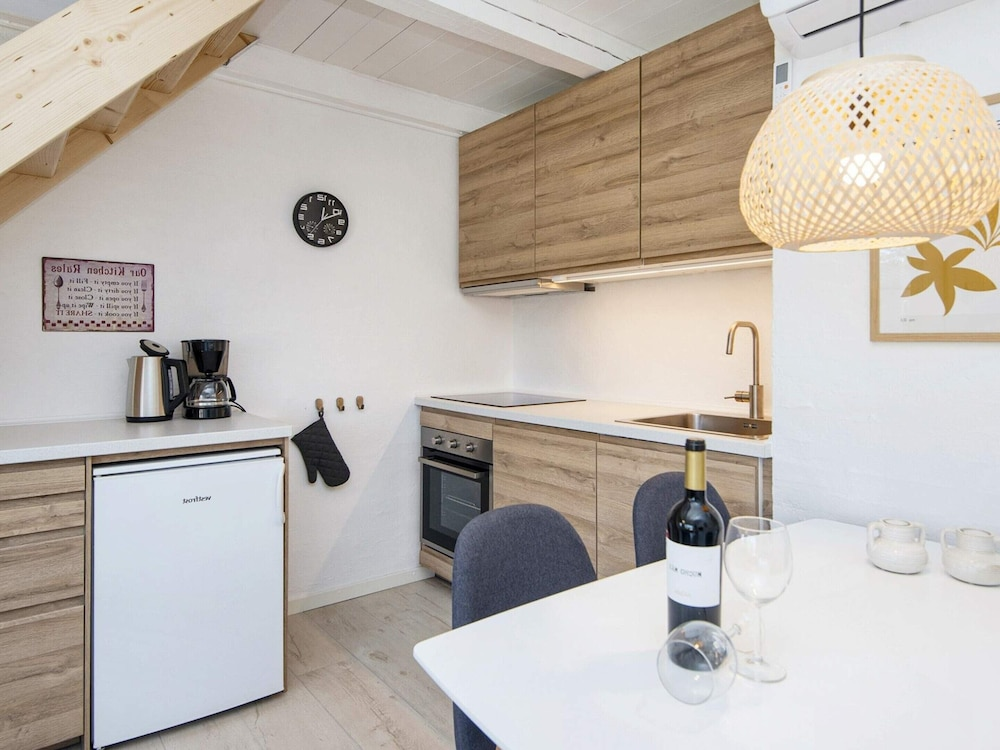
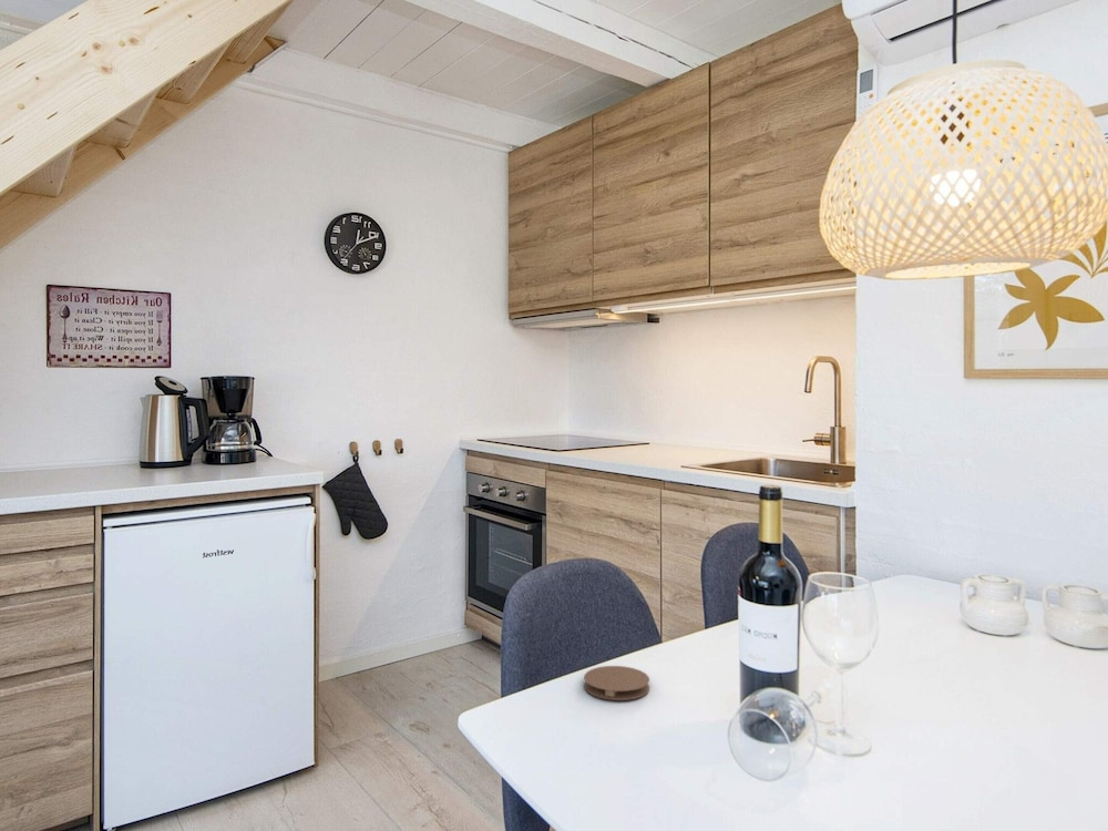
+ coaster [583,665,650,701]
